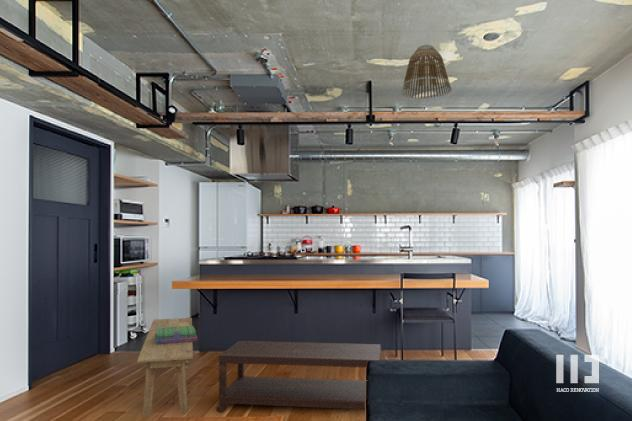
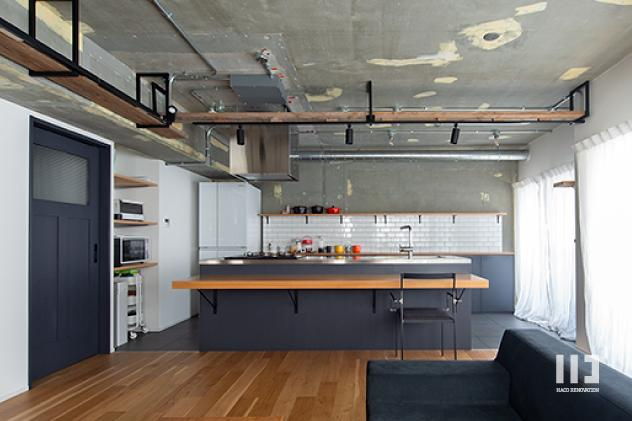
- bench [136,317,194,419]
- stack of books [155,325,198,344]
- lamp shade [400,44,453,99]
- coffee table [215,340,382,414]
